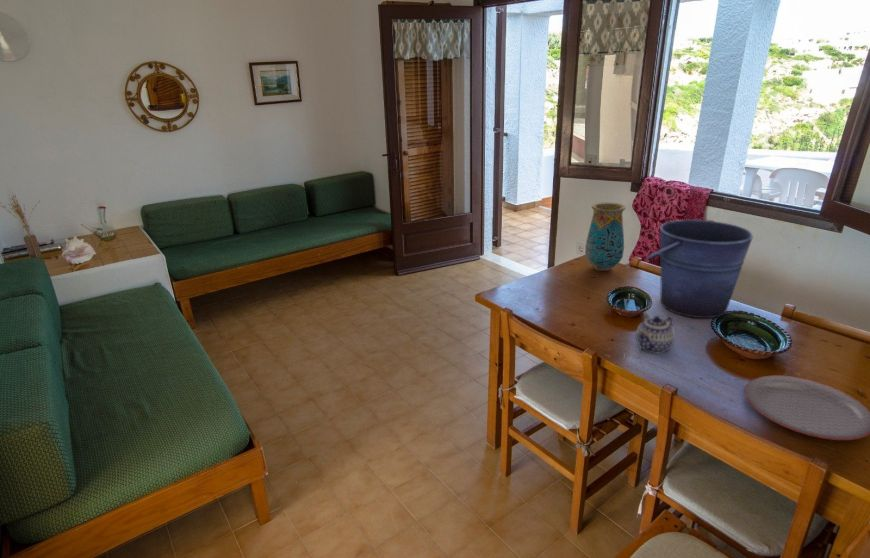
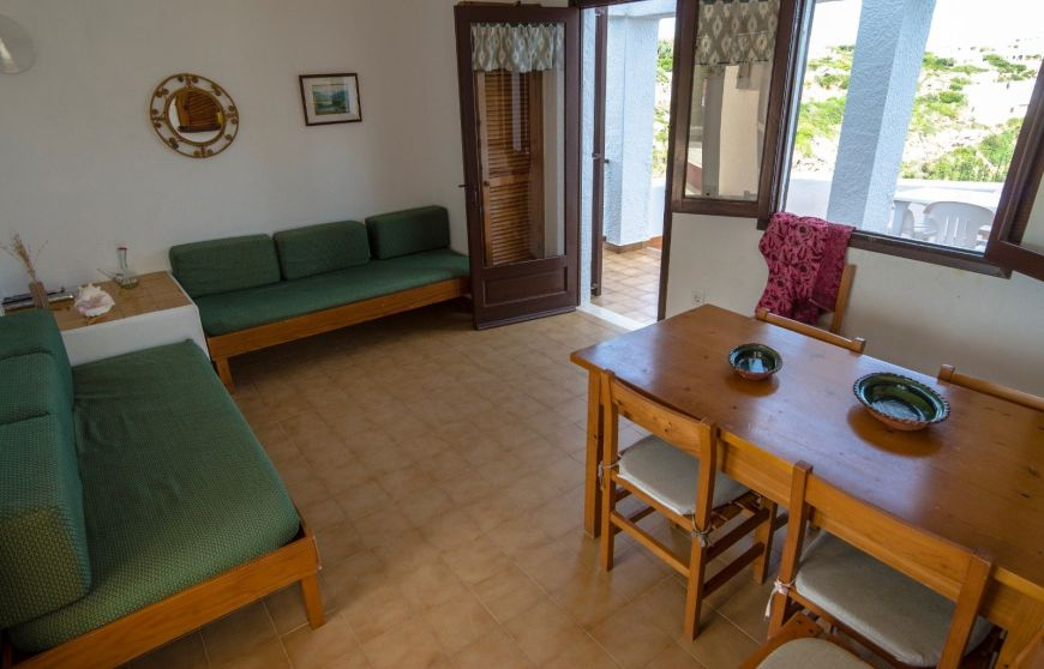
- vase [584,201,626,272]
- bucket [647,219,754,319]
- plate [744,374,870,441]
- teapot [635,315,676,354]
